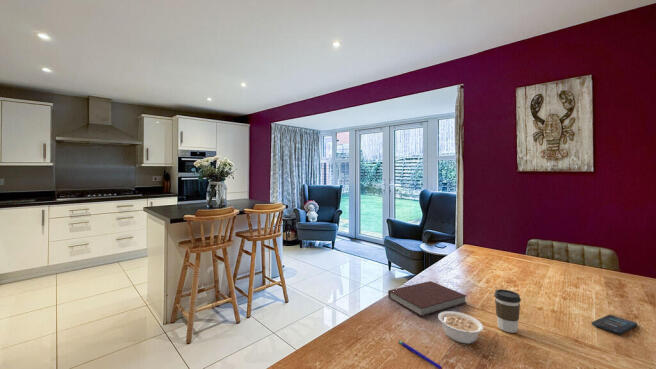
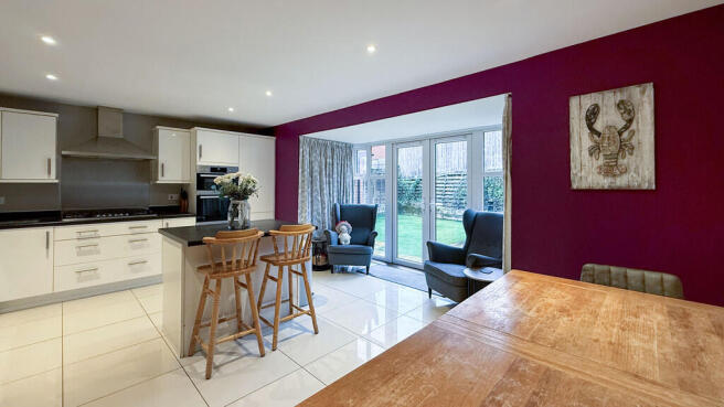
- legume [437,310,484,345]
- notebook [387,280,467,318]
- coffee cup [493,288,522,334]
- pen [397,339,443,369]
- smartphone [591,314,638,335]
